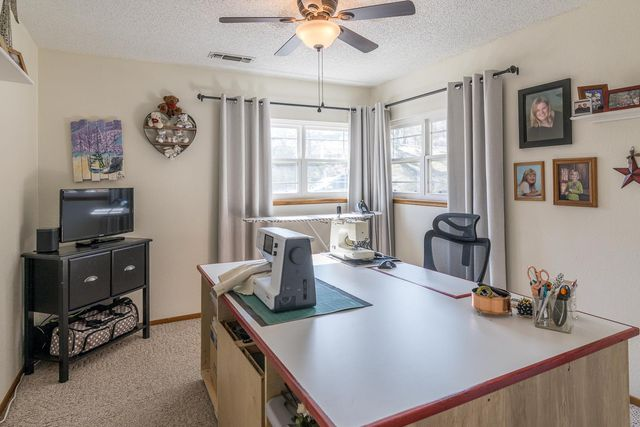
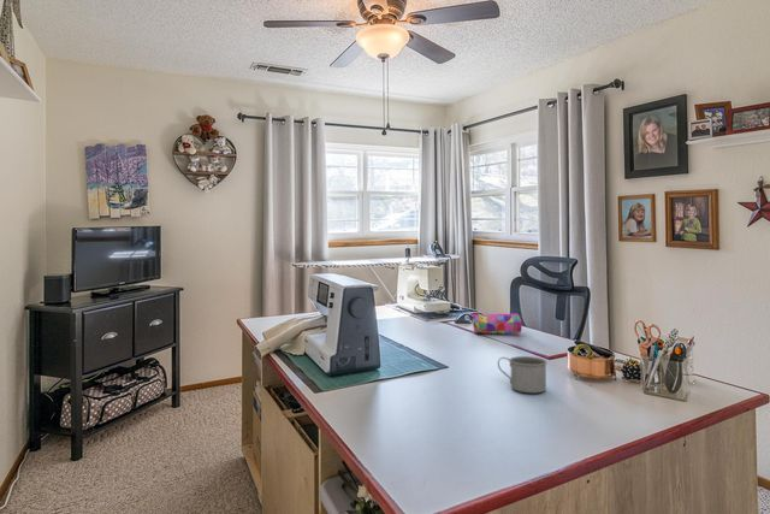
+ pencil case [470,312,523,335]
+ mug [497,355,547,394]
